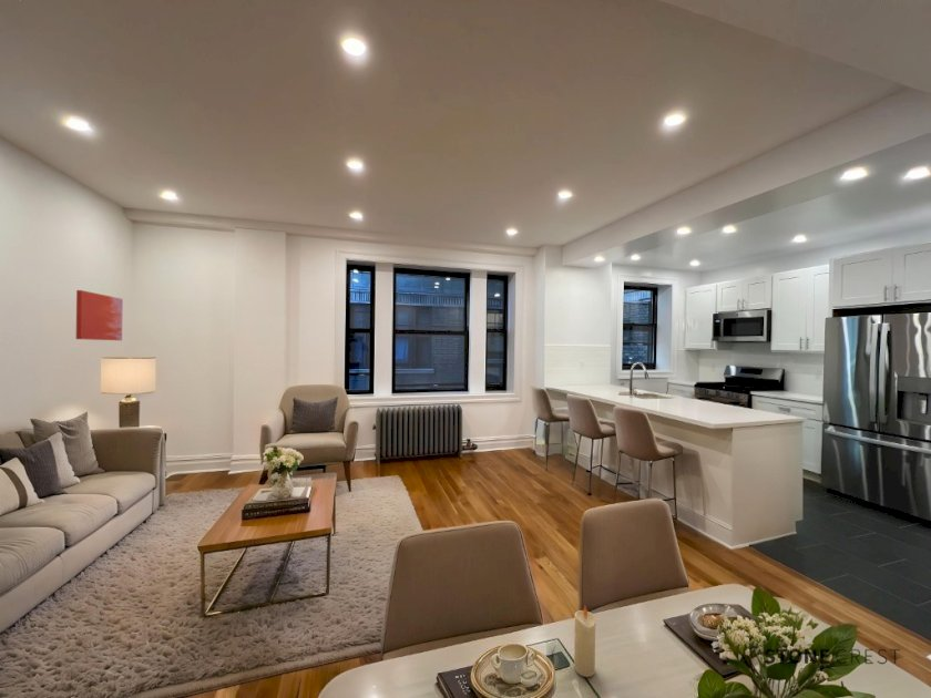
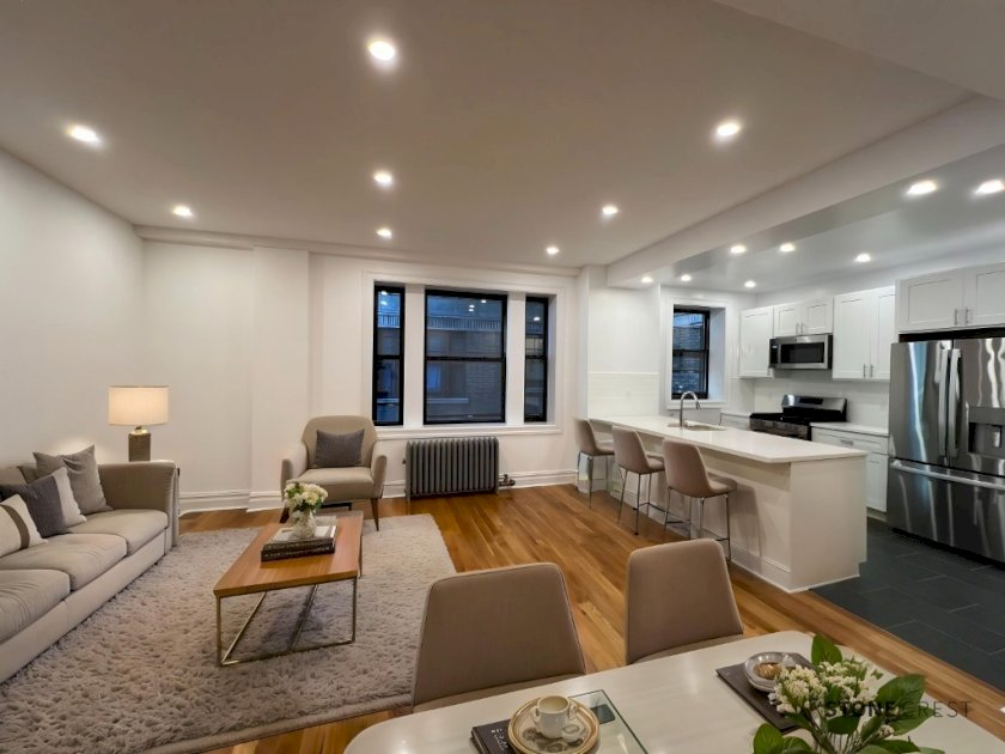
- wall art [75,289,124,341]
- candle [573,605,597,678]
